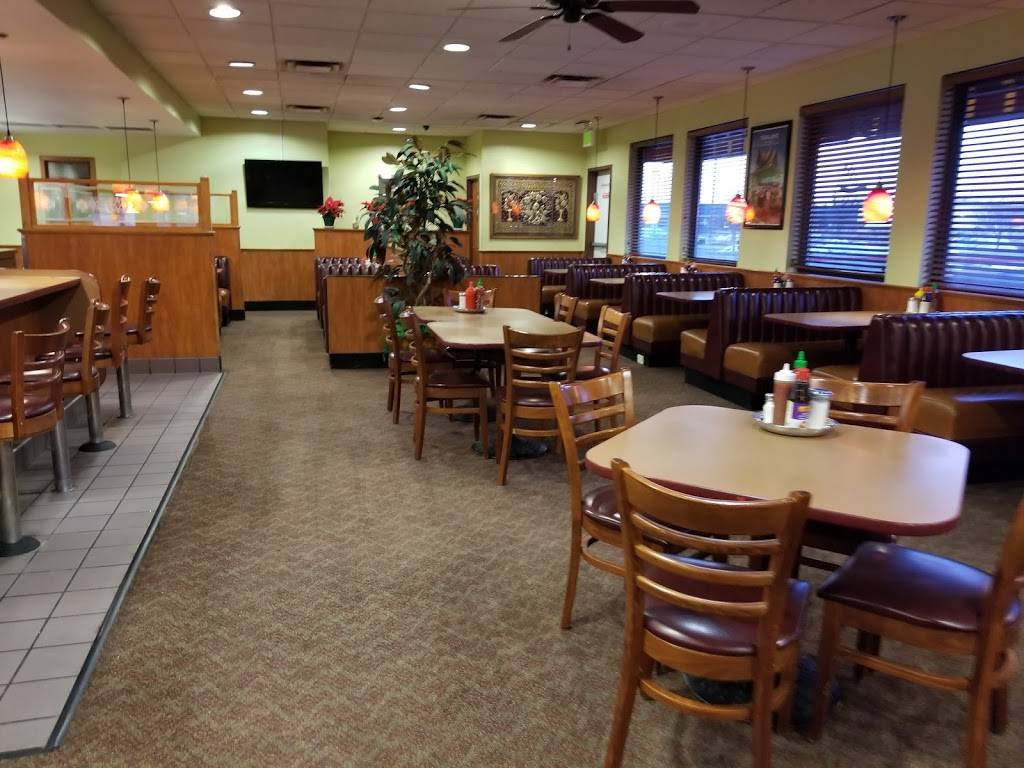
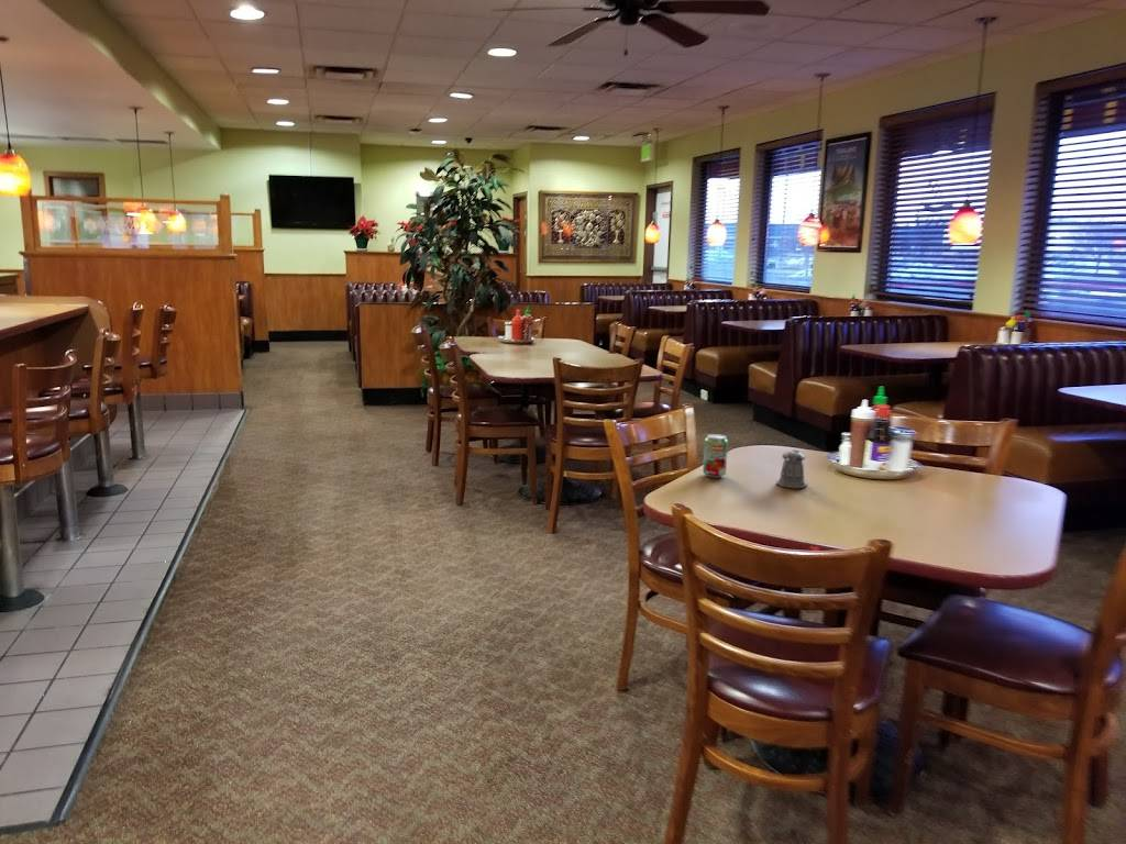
+ beverage can [702,433,729,478]
+ pepper shaker [775,448,808,489]
